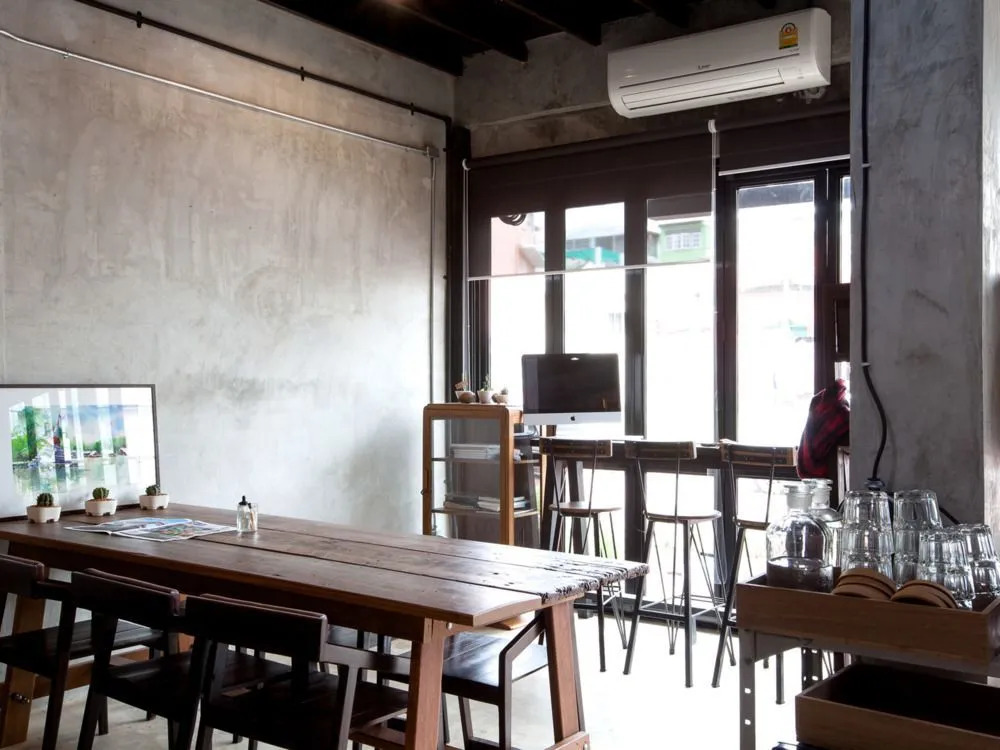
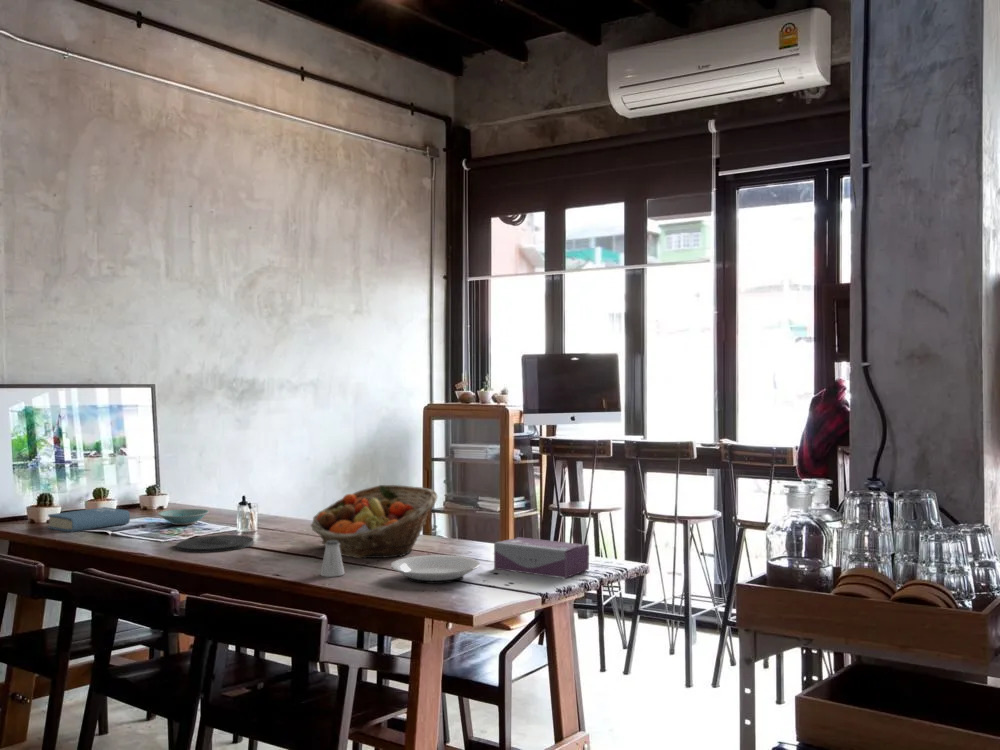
+ bowl [157,508,210,526]
+ plate [175,534,254,553]
+ fruit basket [310,484,439,559]
+ plate [390,554,481,585]
+ tissue box [493,536,590,579]
+ book [47,506,131,533]
+ saltshaker [319,540,346,578]
